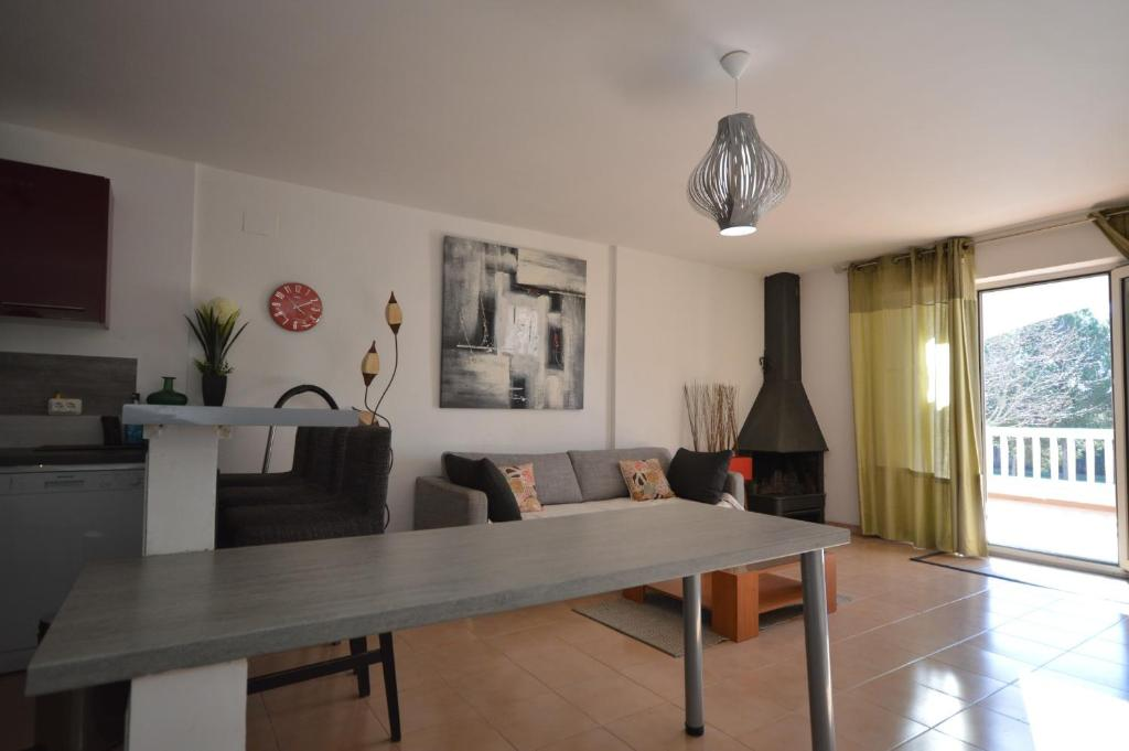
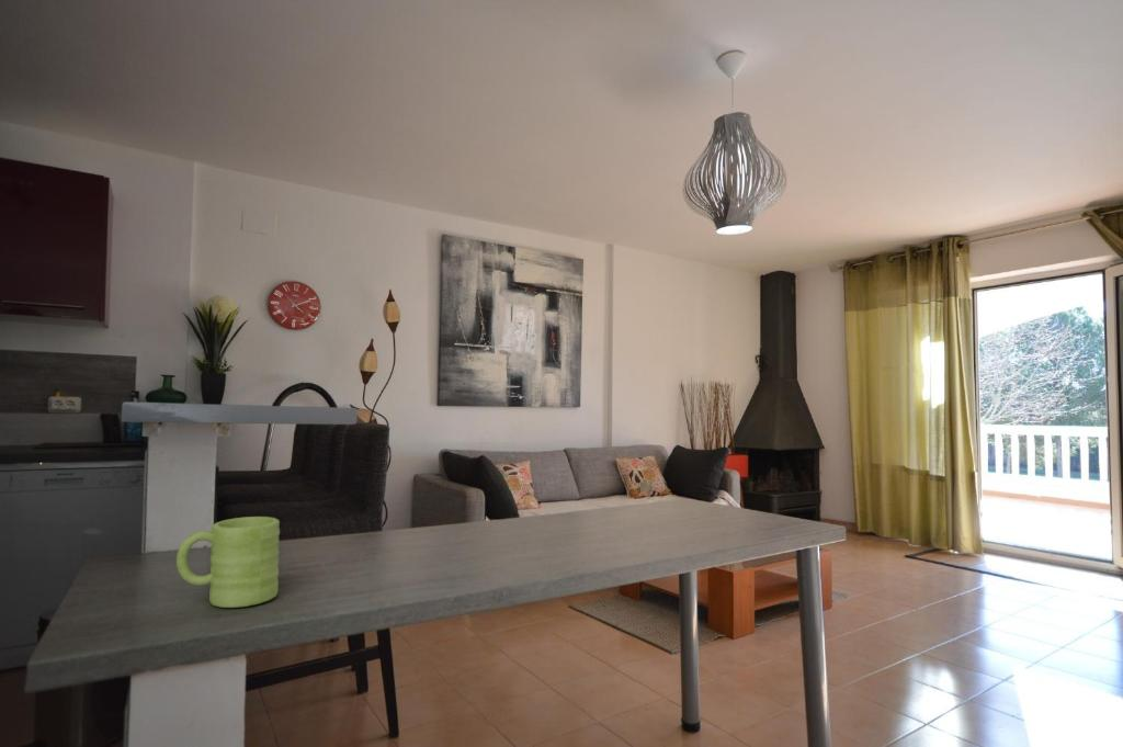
+ mug [175,516,281,609]
